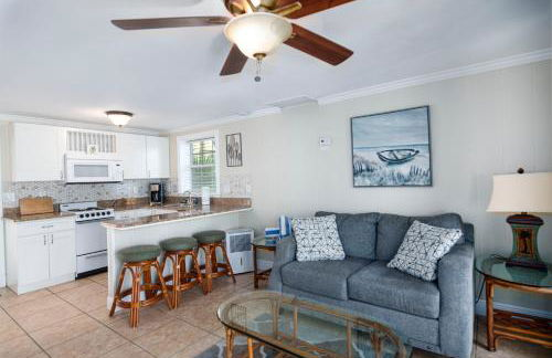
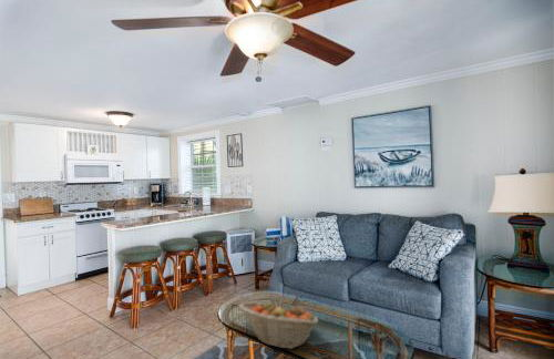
+ fruit basket [238,301,319,350]
